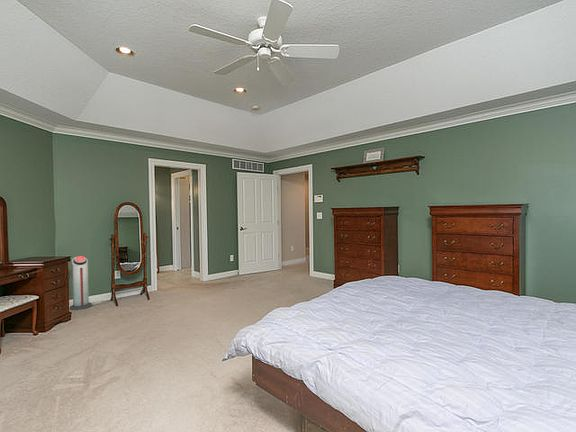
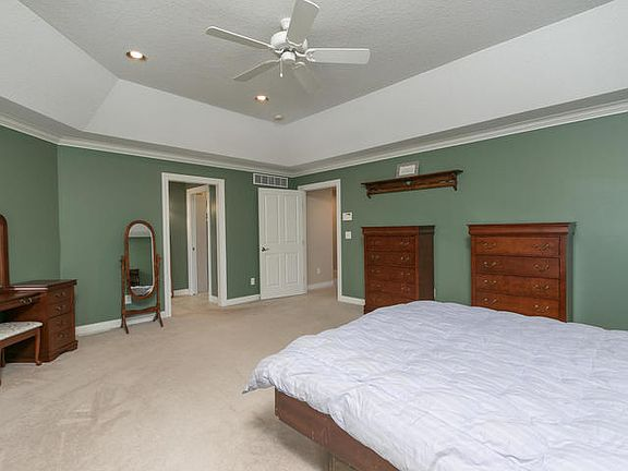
- air purifier [69,255,93,311]
